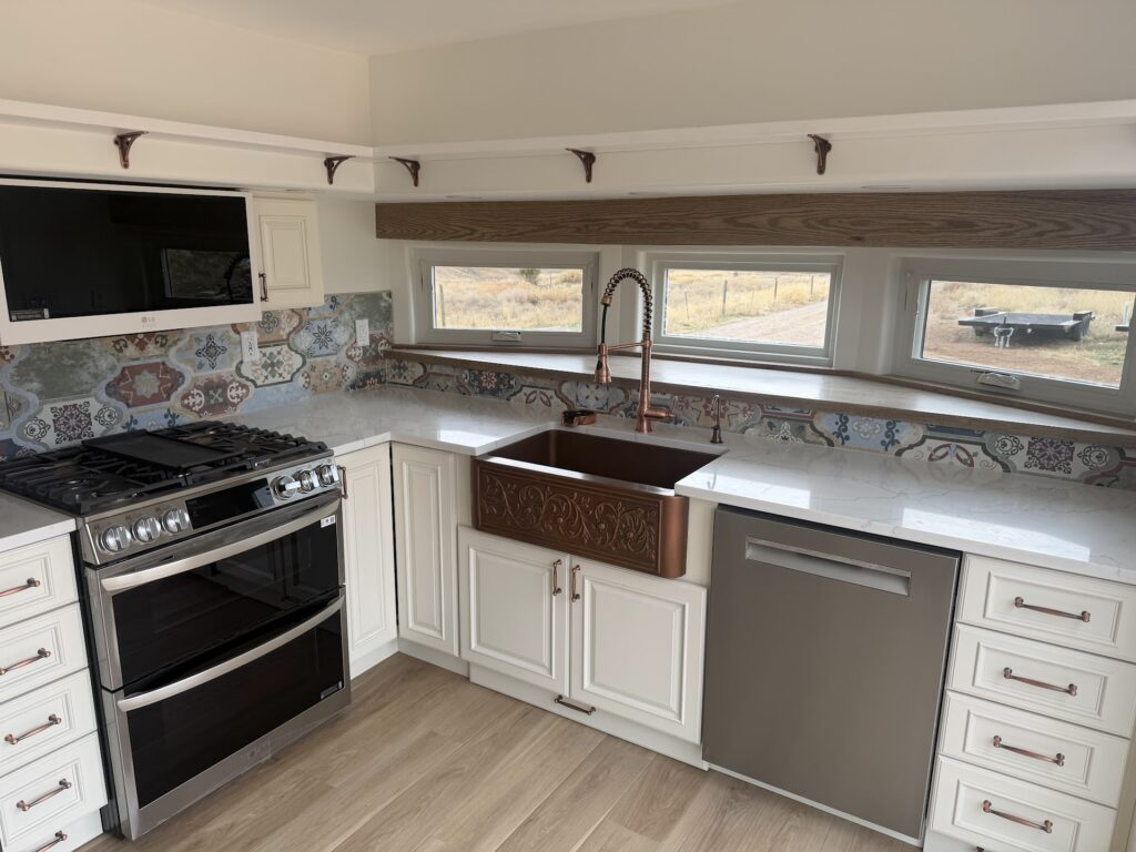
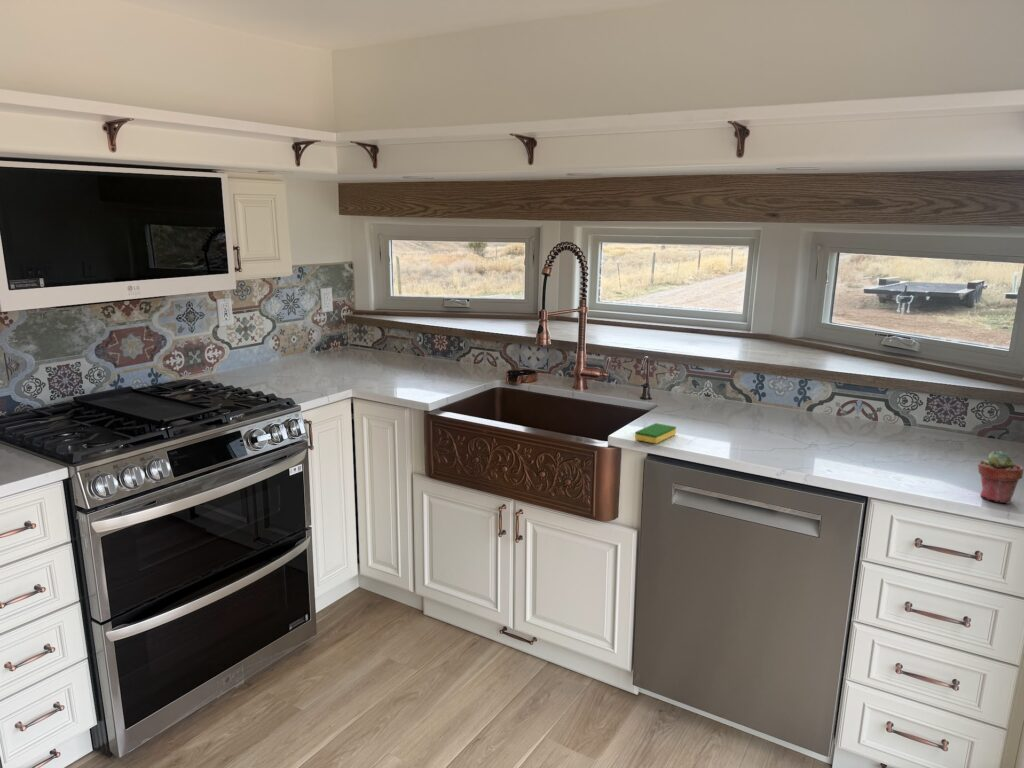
+ potted succulent [977,450,1024,504]
+ dish sponge [634,422,677,445]
